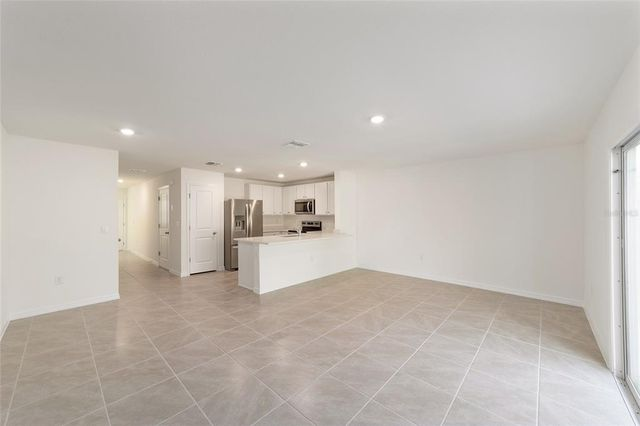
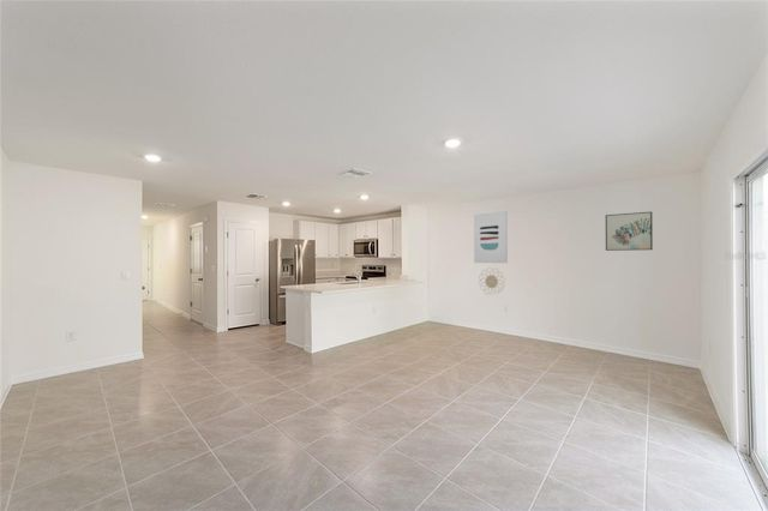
+ wall art [605,211,654,252]
+ wall art [473,210,509,264]
+ decorative wall piece [478,266,506,296]
